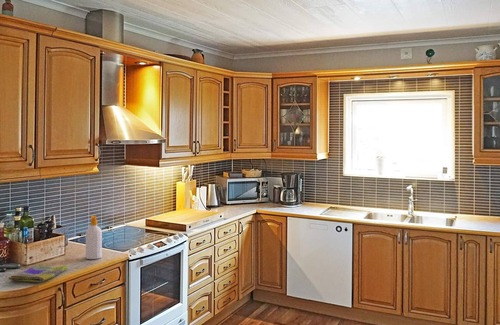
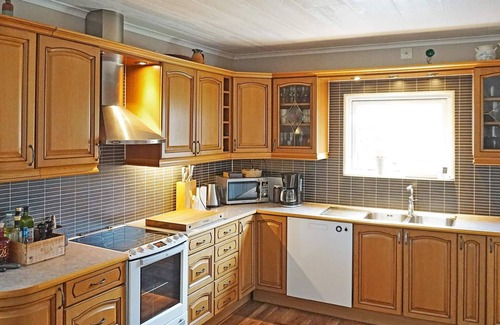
- soap bottle [85,215,103,260]
- dish towel [7,265,68,283]
